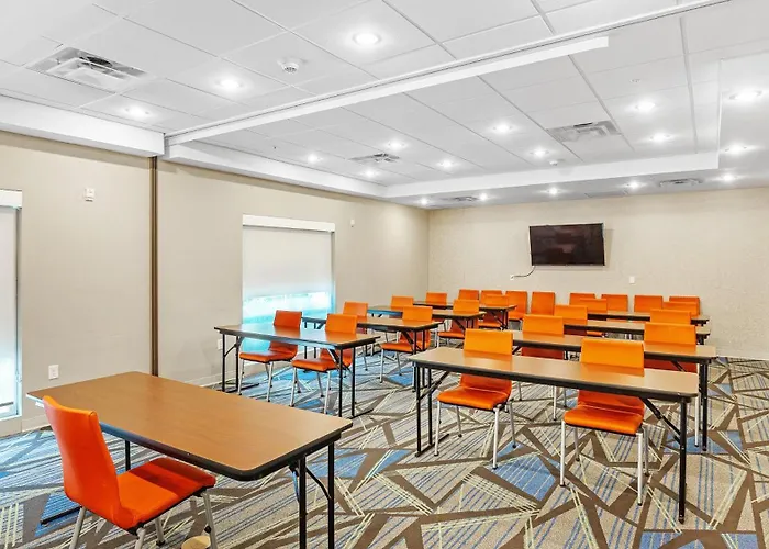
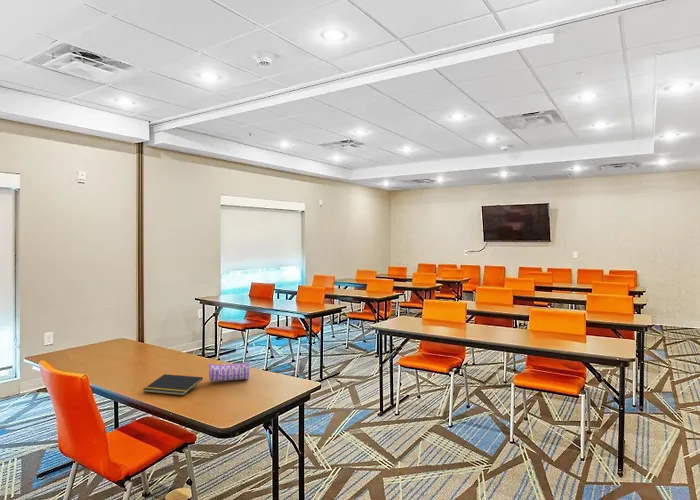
+ notepad [142,373,204,396]
+ pencil case [207,360,250,383]
